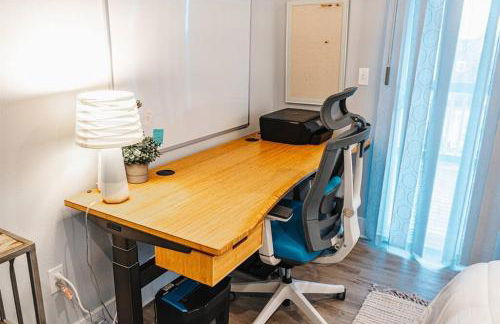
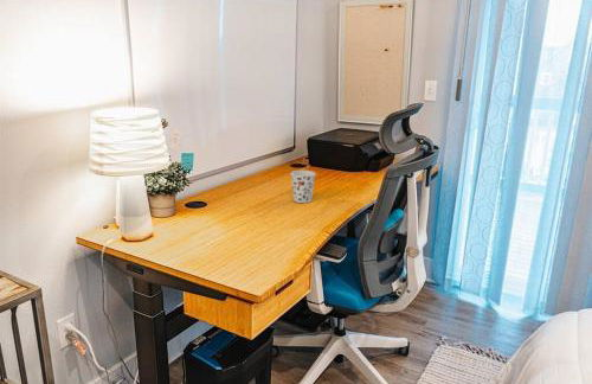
+ cup [289,169,317,204]
